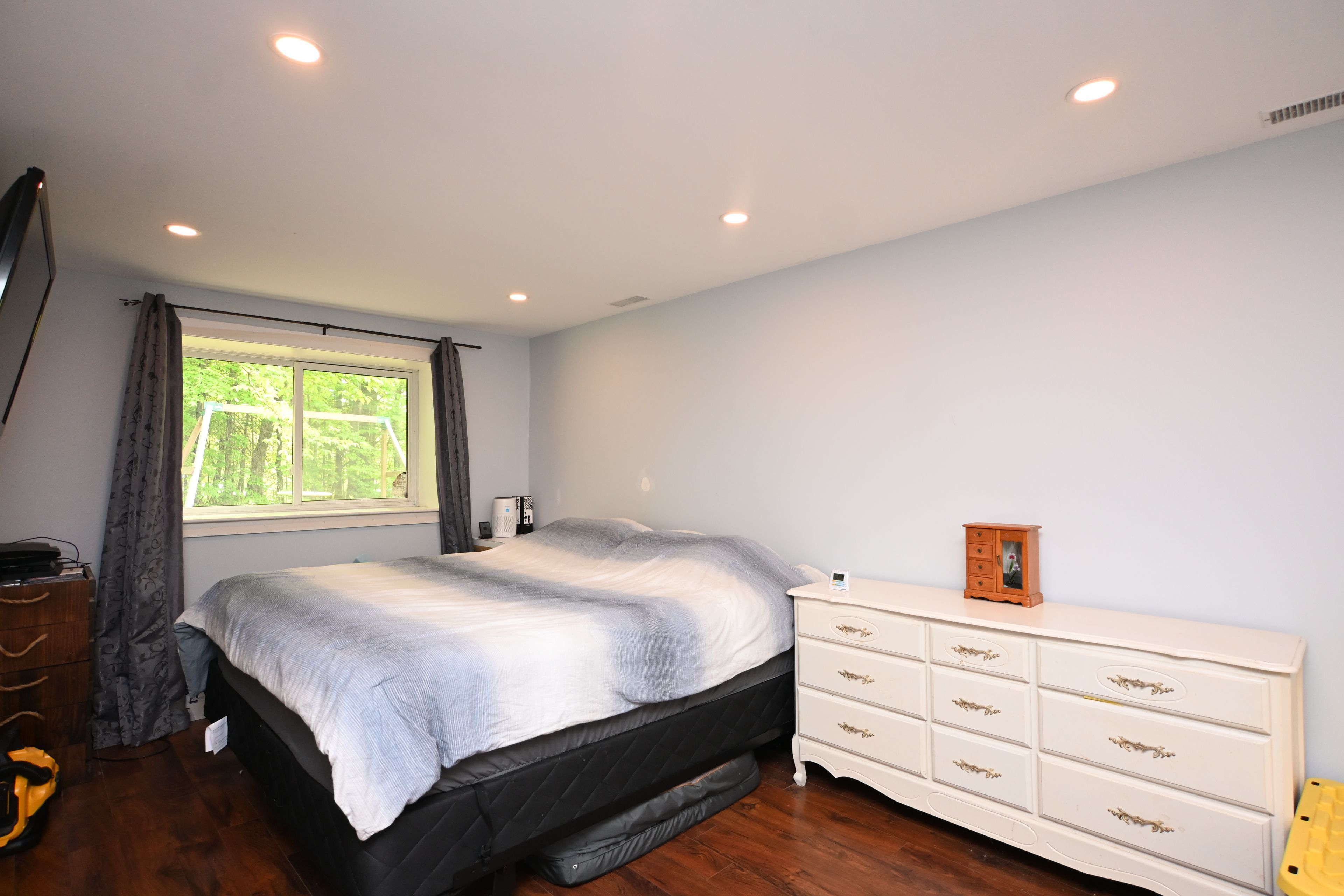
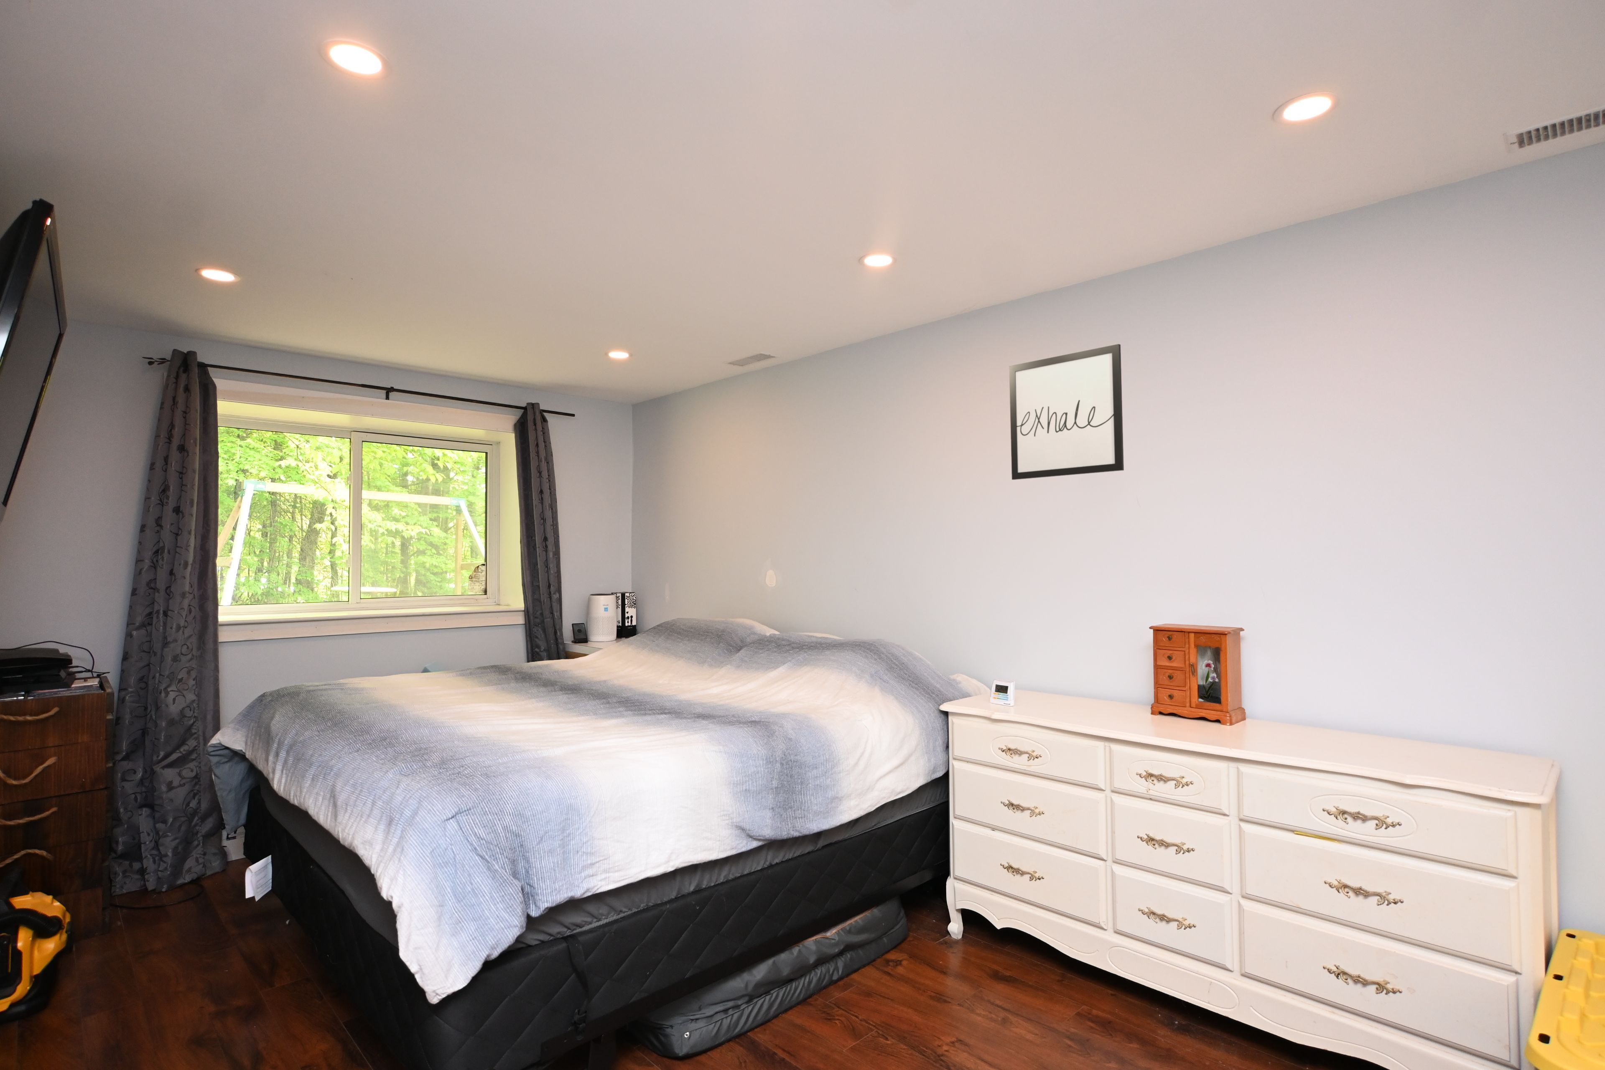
+ wall art [1009,344,1125,480]
